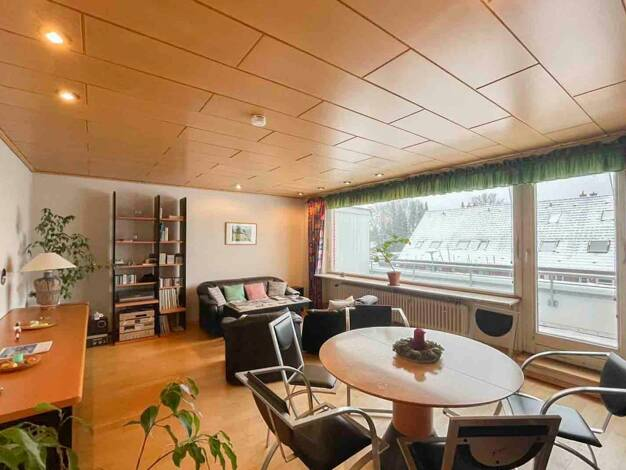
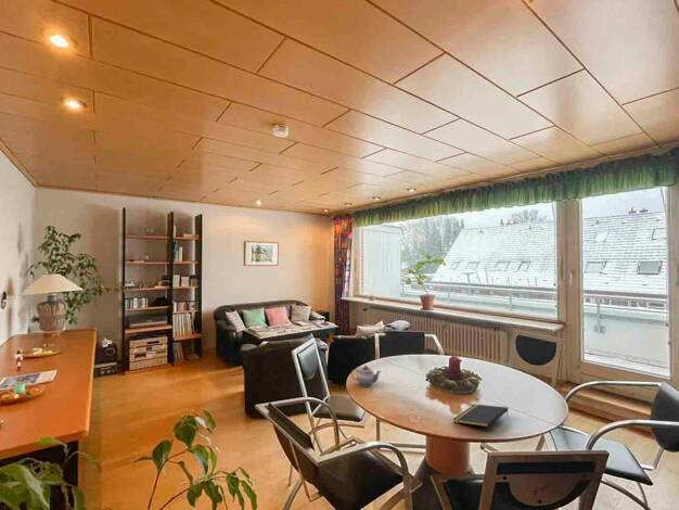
+ teapot [350,365,382,387]
+ notepad [452,404,510,428]
